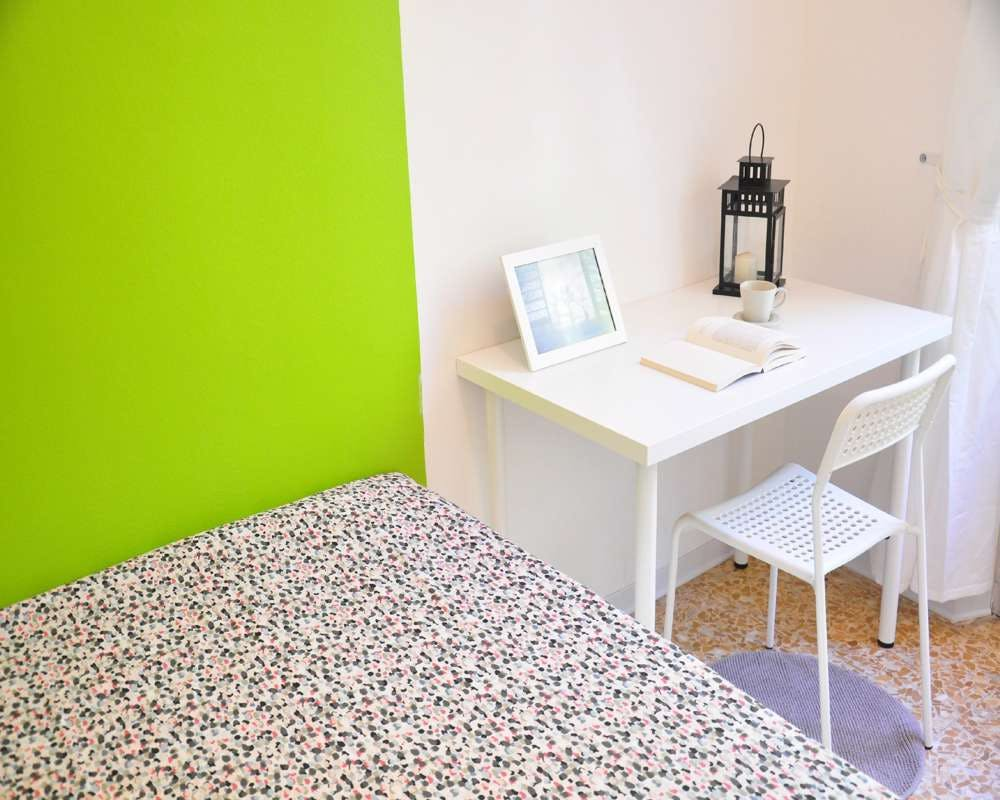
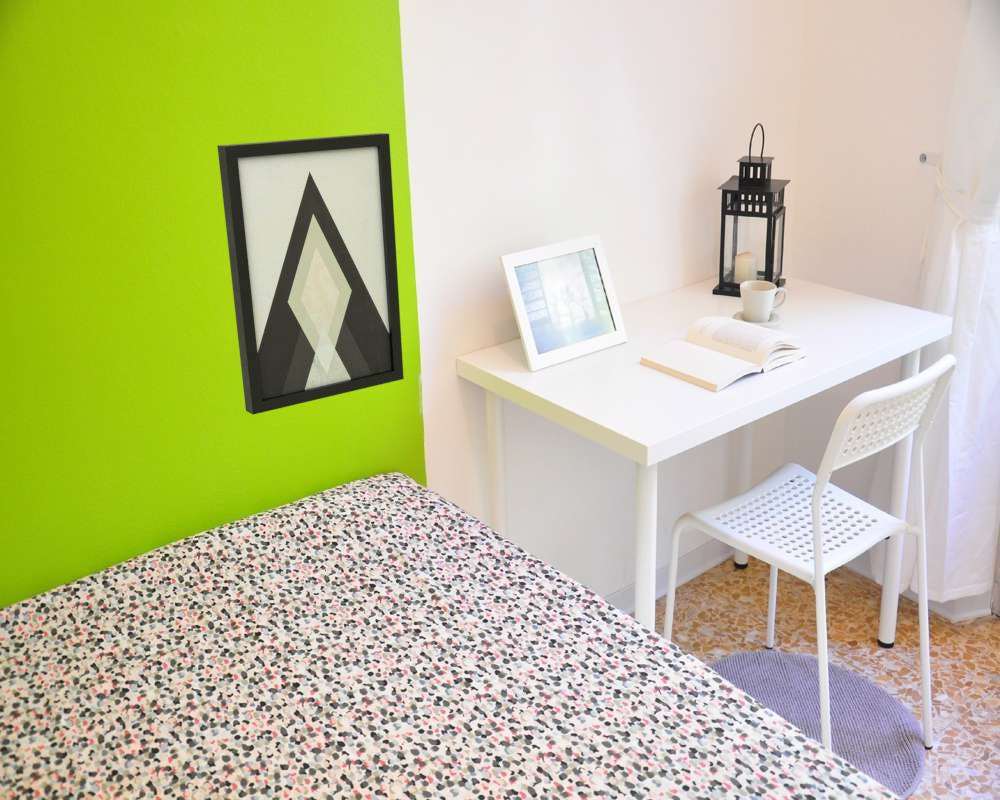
+ wall art [216,132,405,416]
